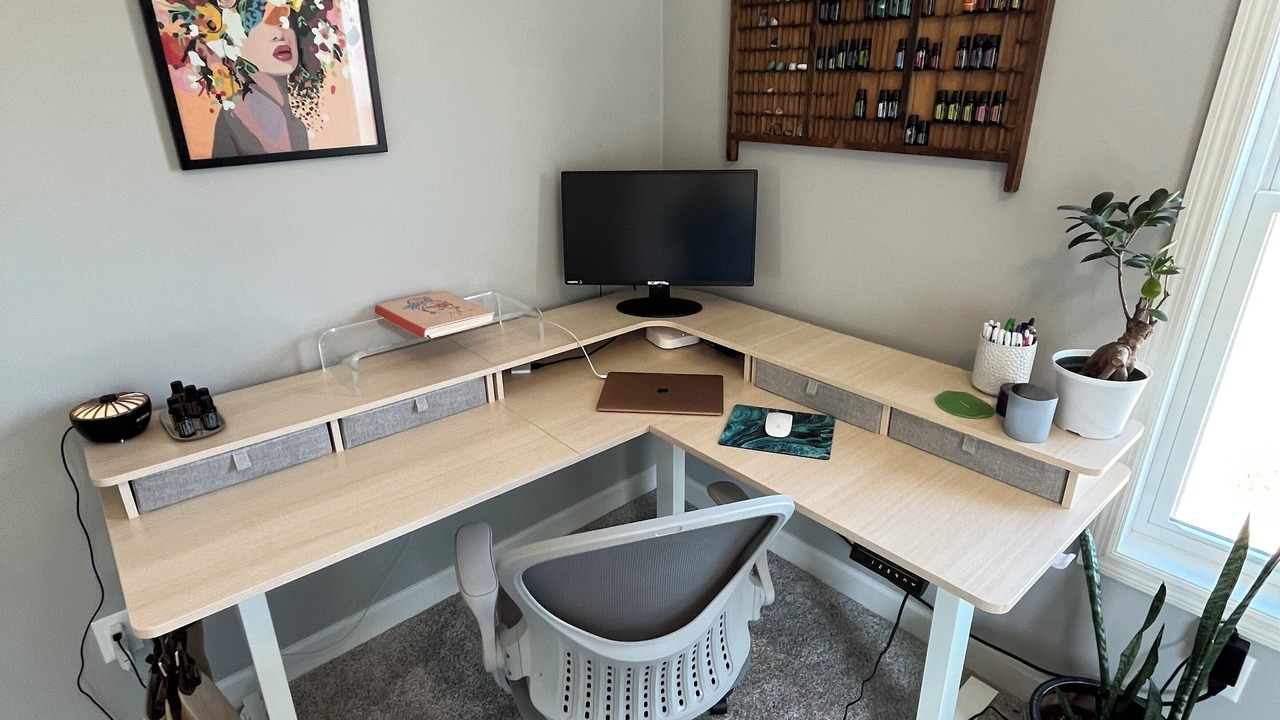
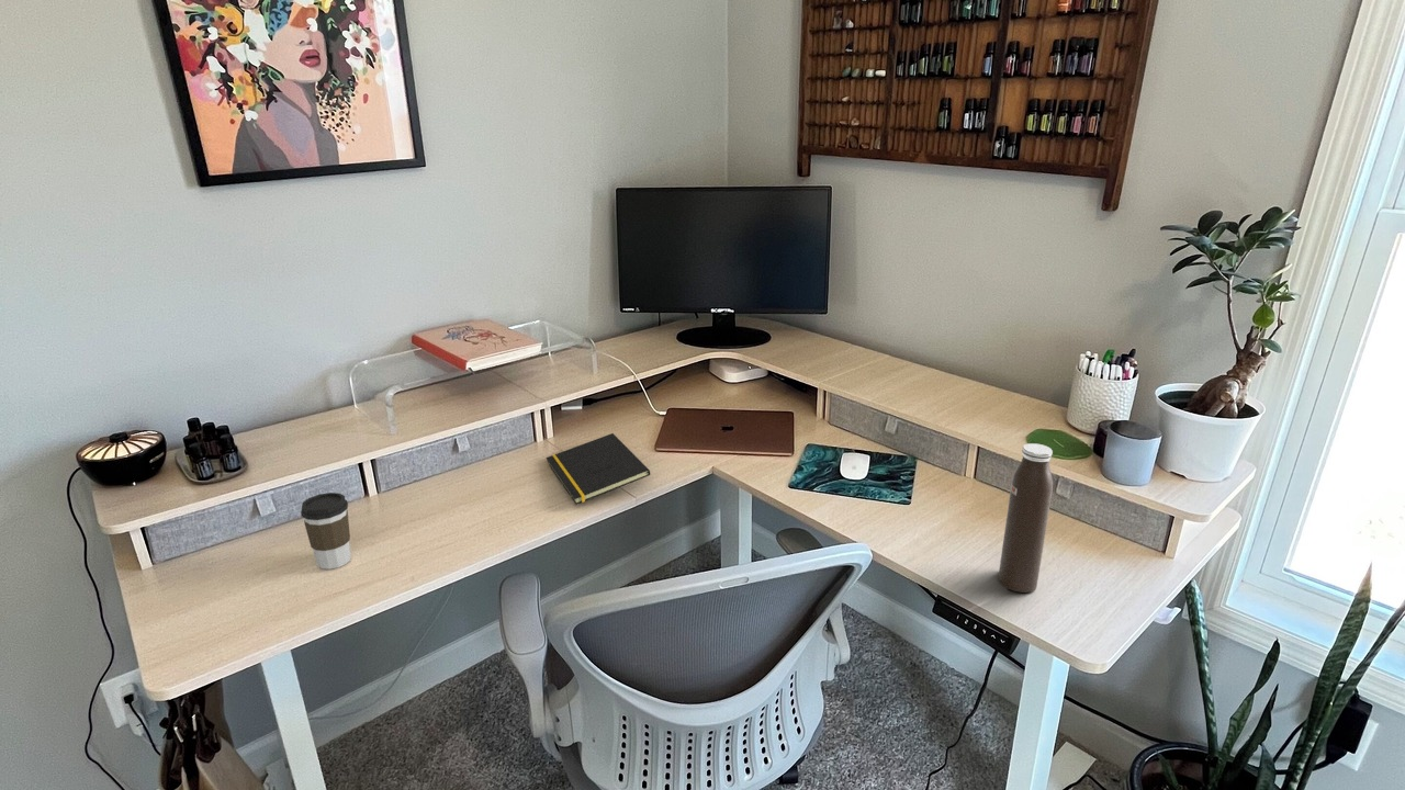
+ coffee cup [300,492,352,571]
+ water bottle [998,442,1054,594]
+ notepad [544,432,651,506]
